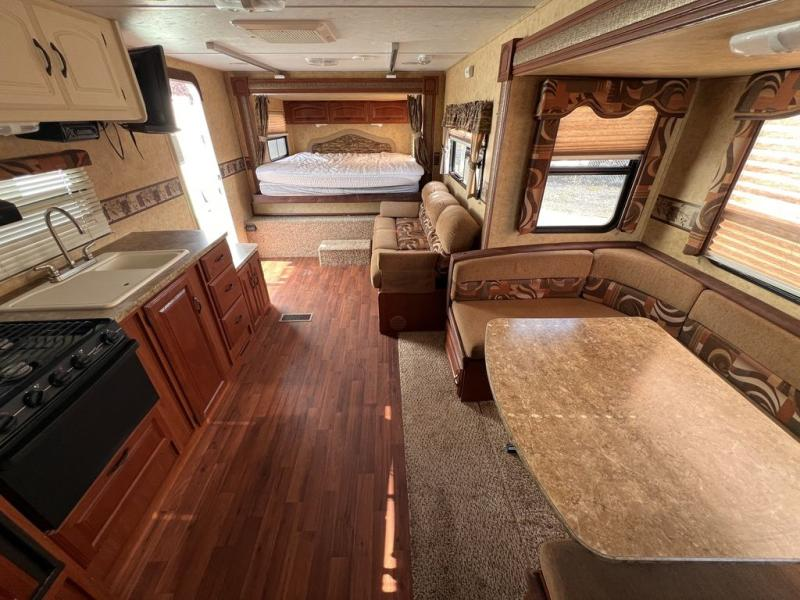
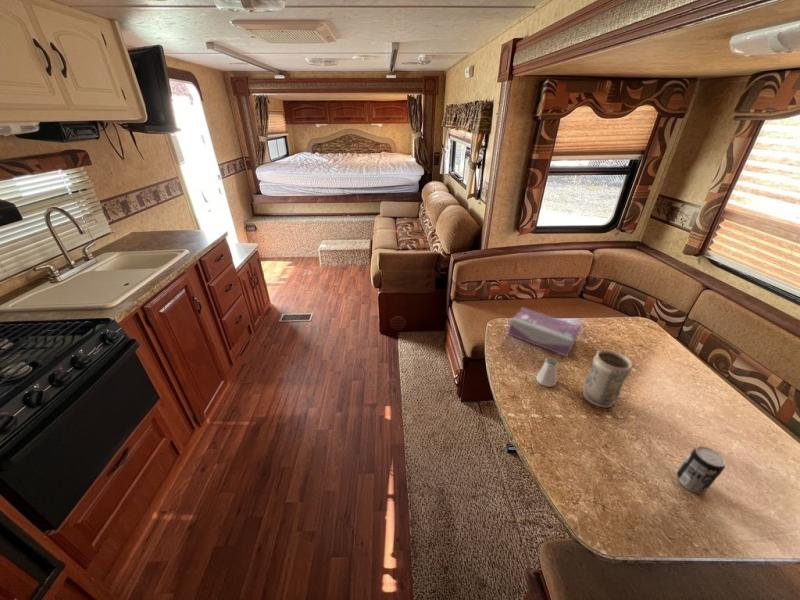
+ tissue box [507,307,582,358]
+ vase [582,349,633,408]
+ beverage can [676,445,727,494]
+ saltshaker [535,356,559,388]
